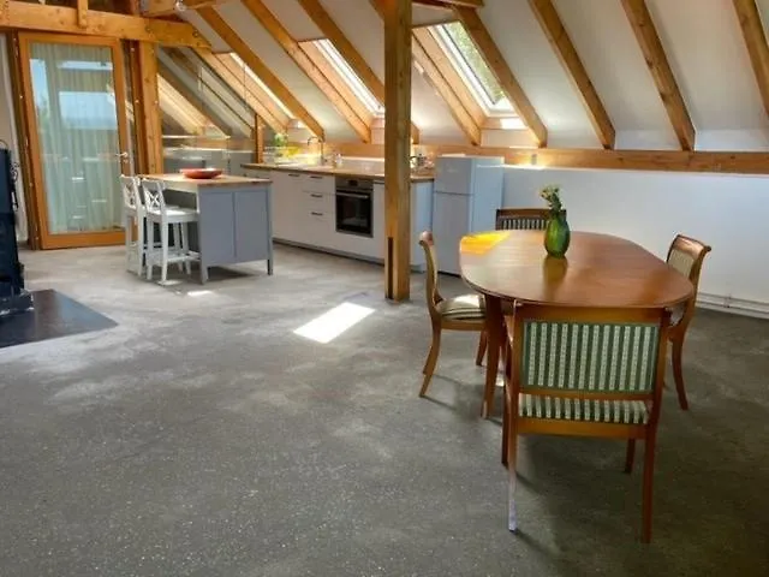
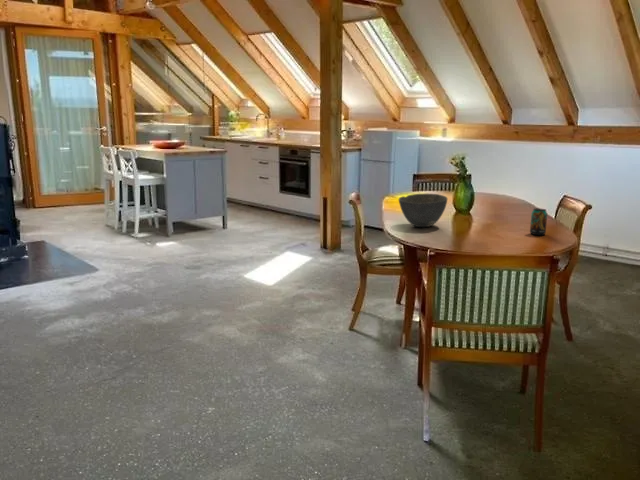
+ beverage can [529,207,548,236]
+ bowl [398,193,448,228]
